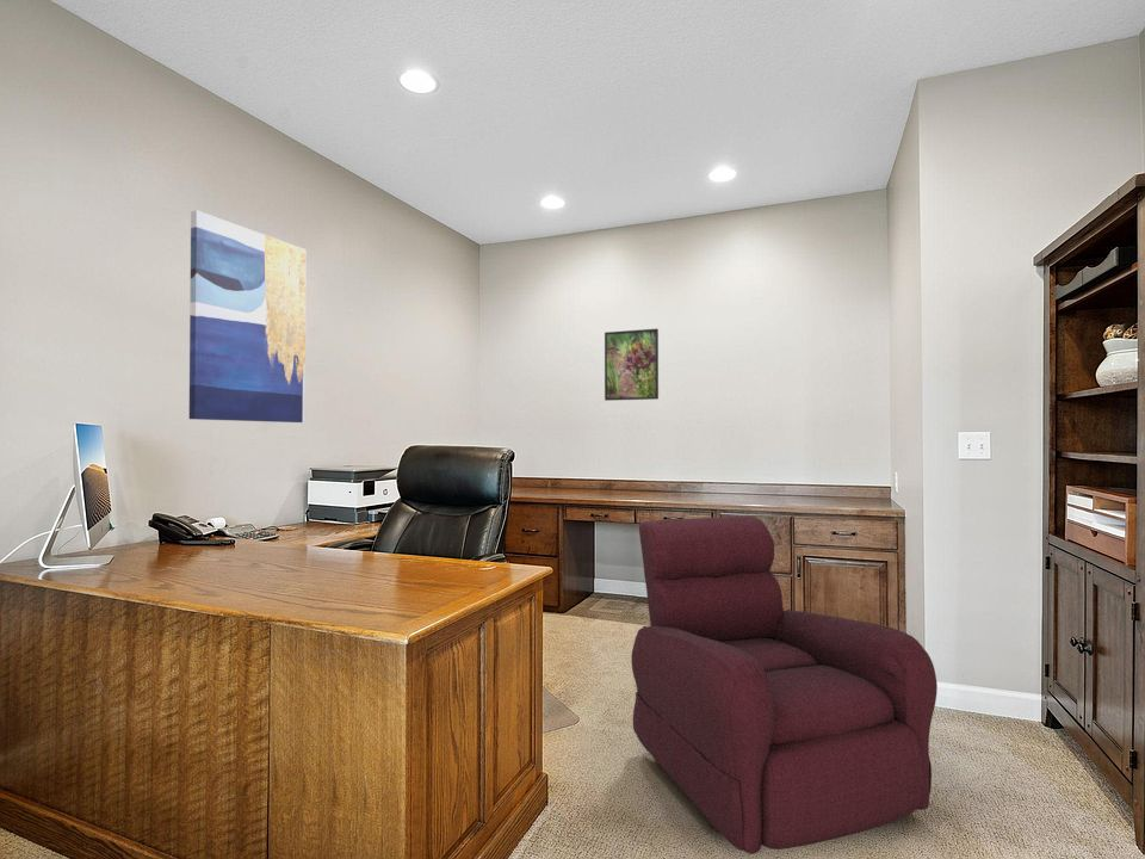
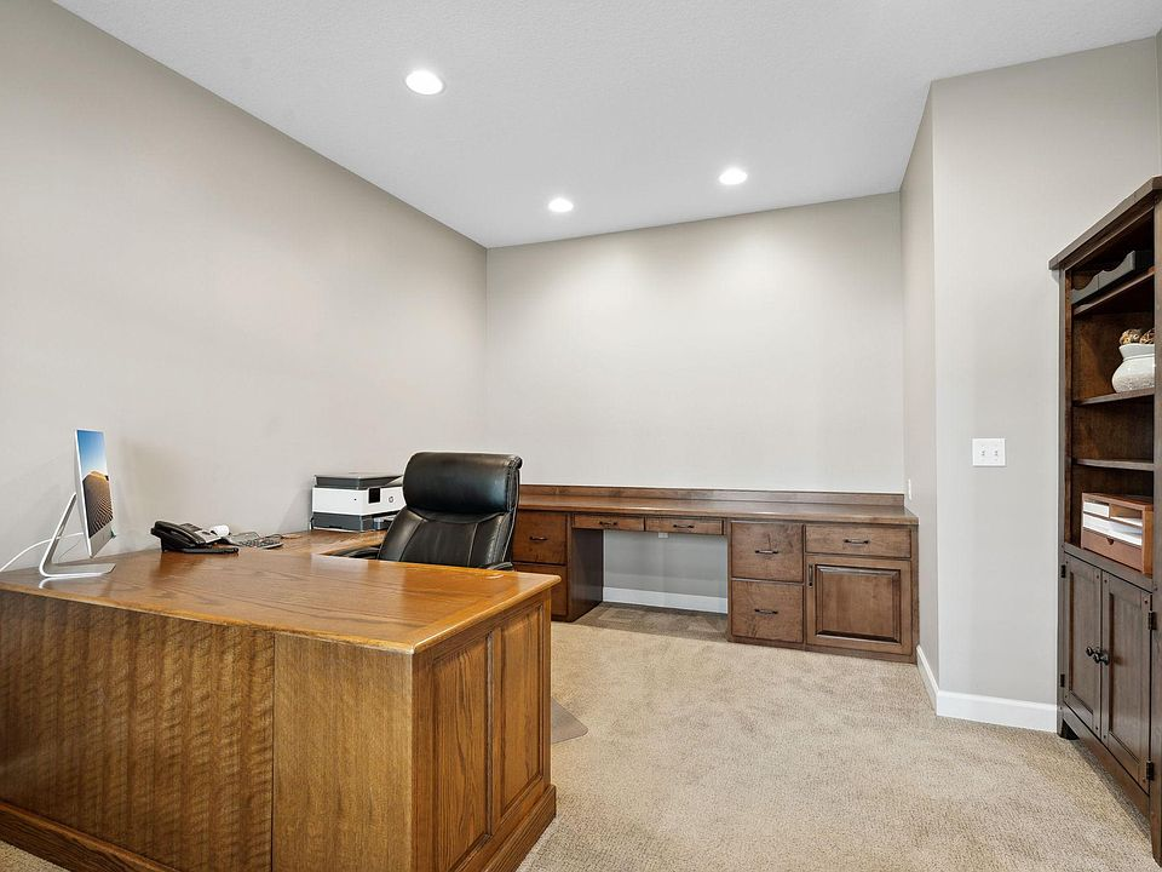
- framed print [604,328,660,402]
- armchair [630,515,939,855]
- wall art [188,209,307,424]
